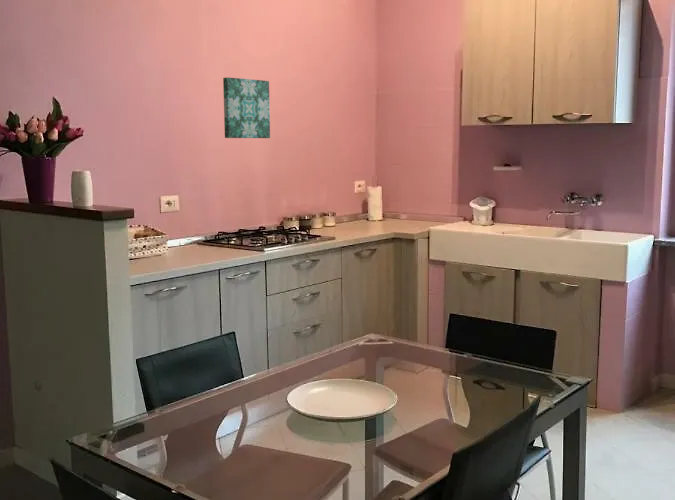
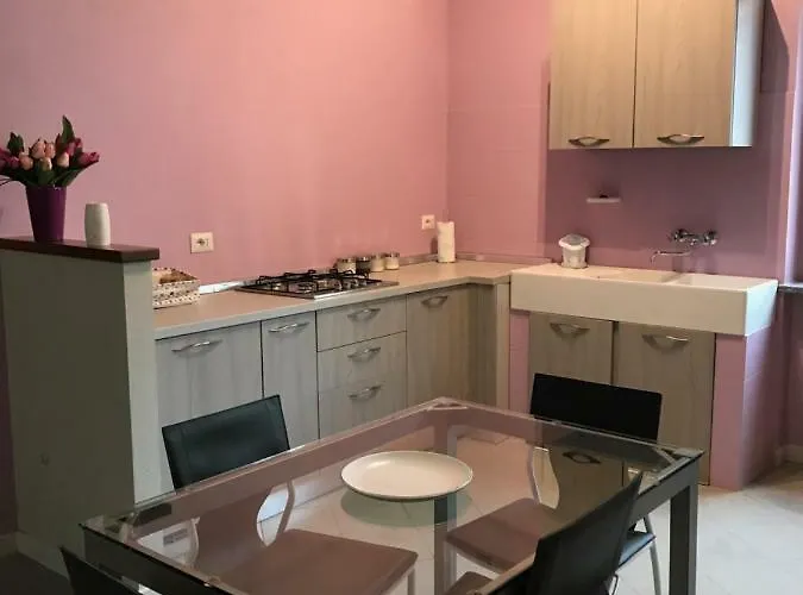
- wall art [222,76,271,139]
